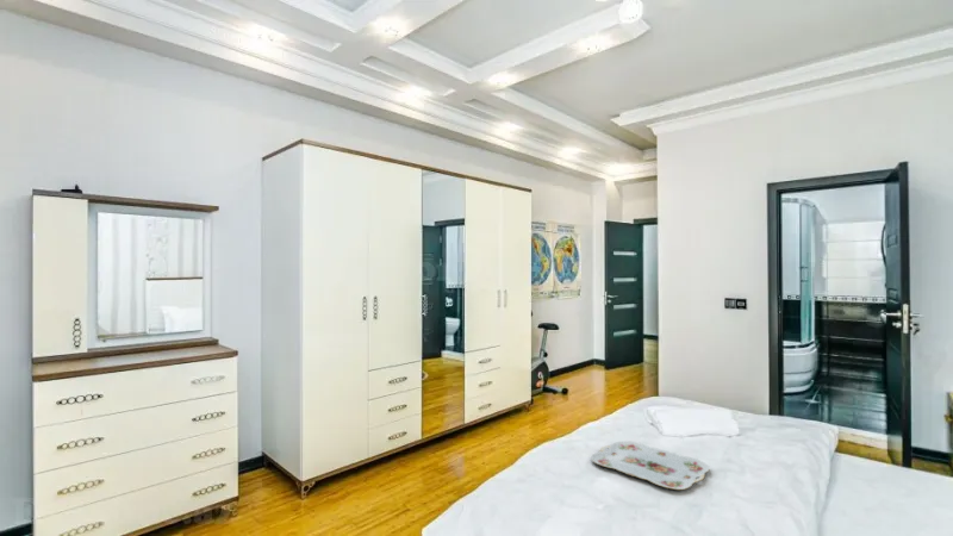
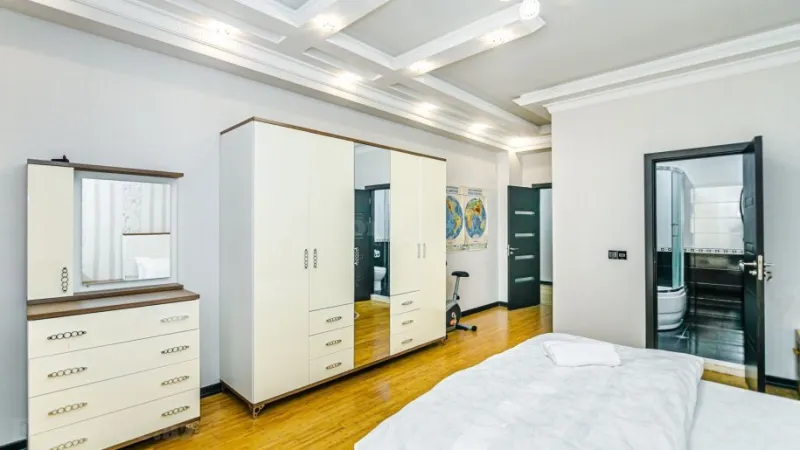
- serving tray [590,440,711,491]
